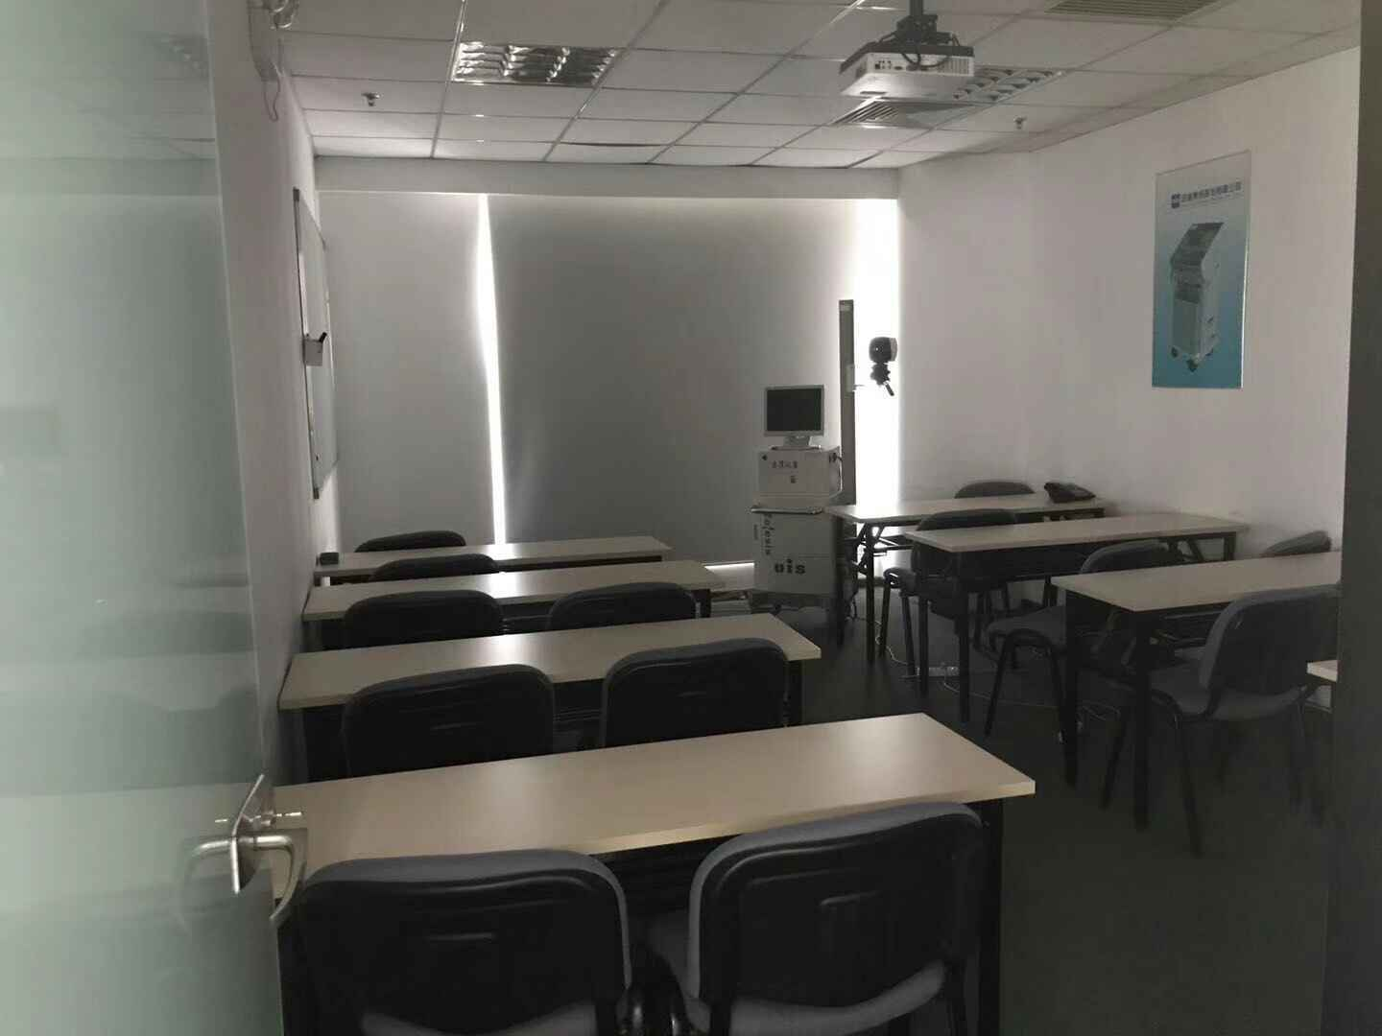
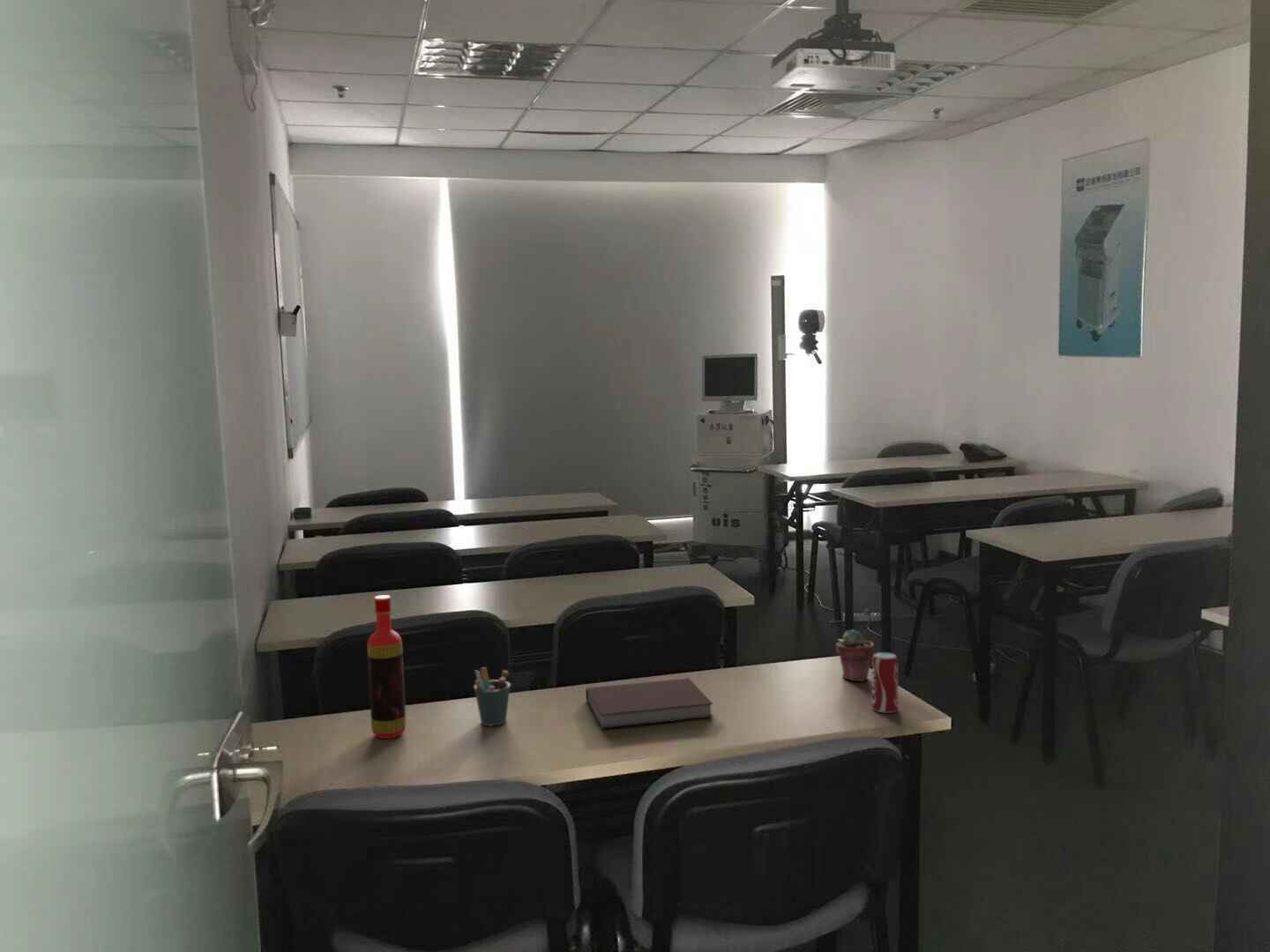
+ beverage can [871,651,899,714]
+ potted succulent [835,628,875,682]
+ bottle [366,594,407,740]
+ pen holder [474,666,512,726]
+ notebook [585,677,713,730]
